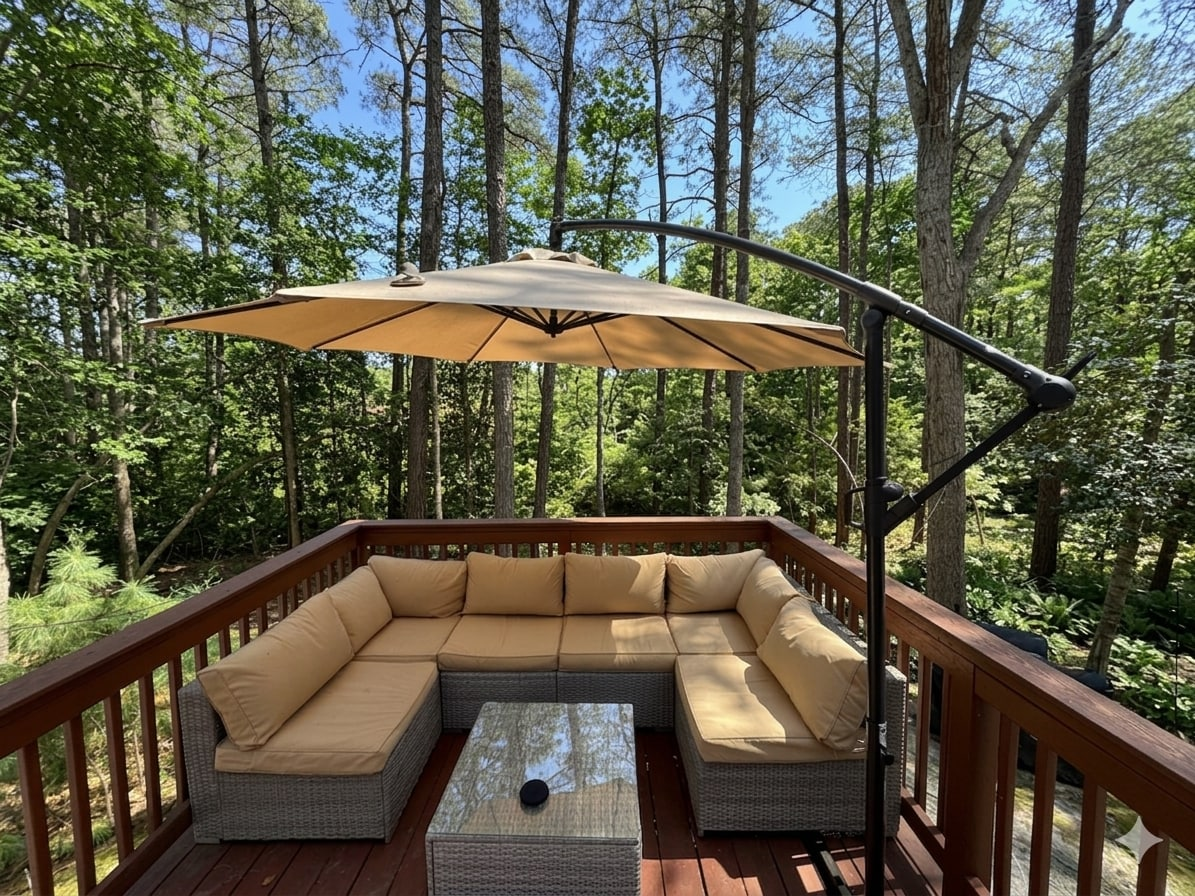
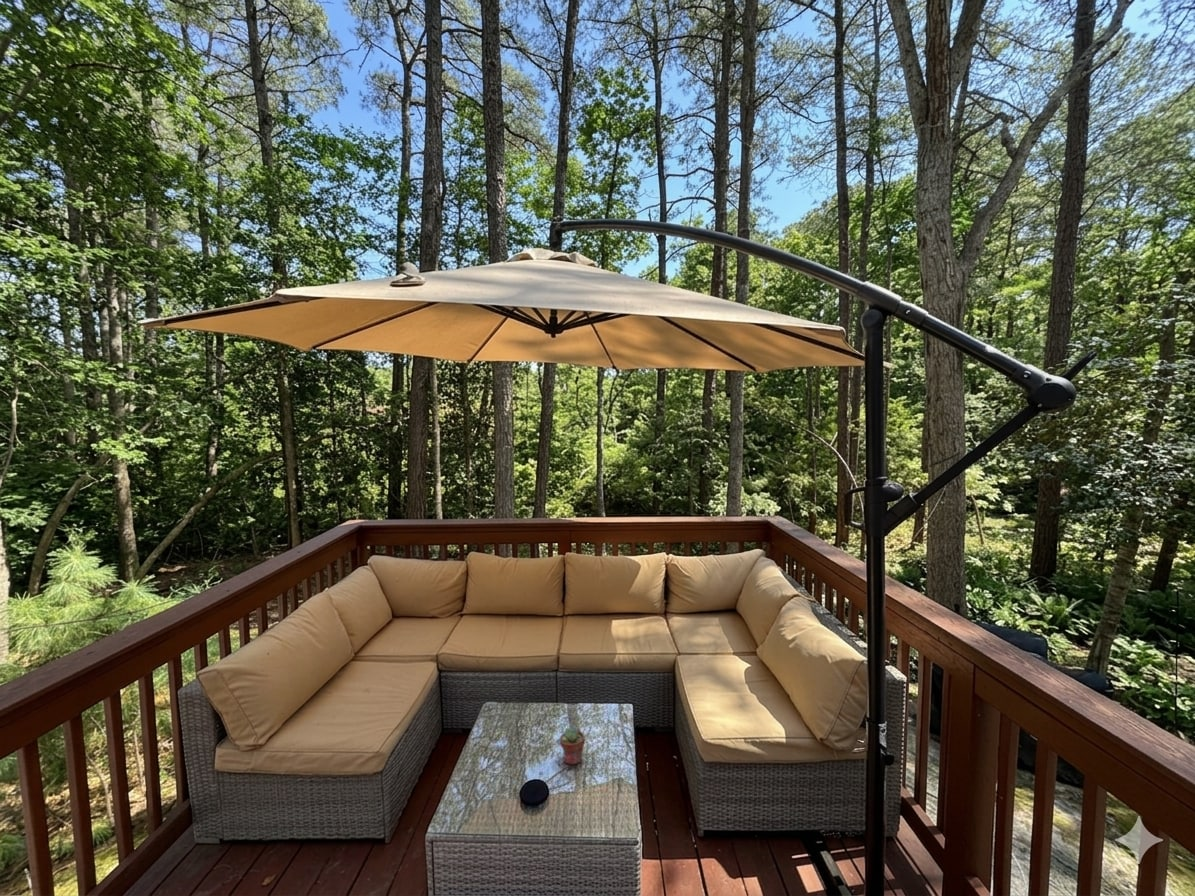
+ potted succulent [559,726,586,766]
